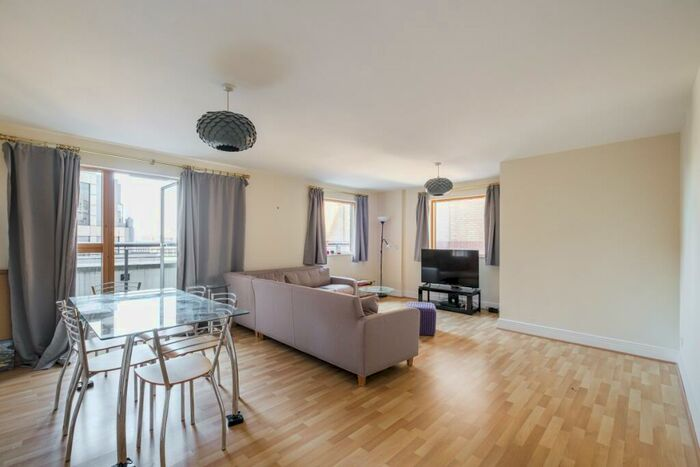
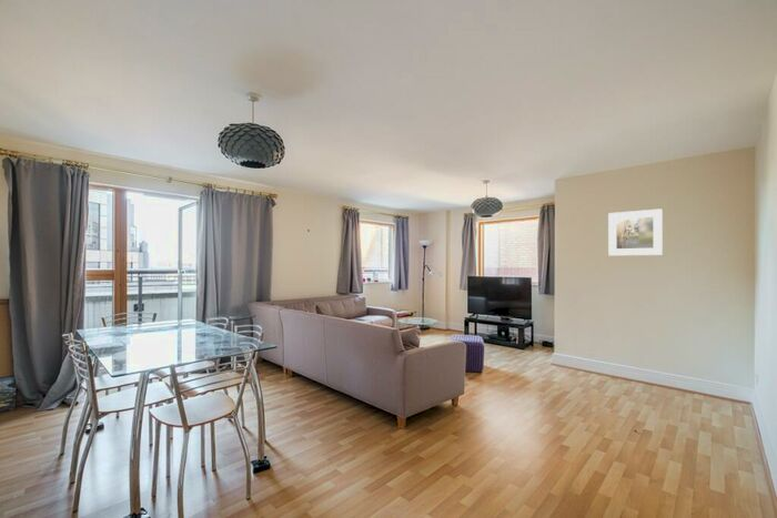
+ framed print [607,207,664,256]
